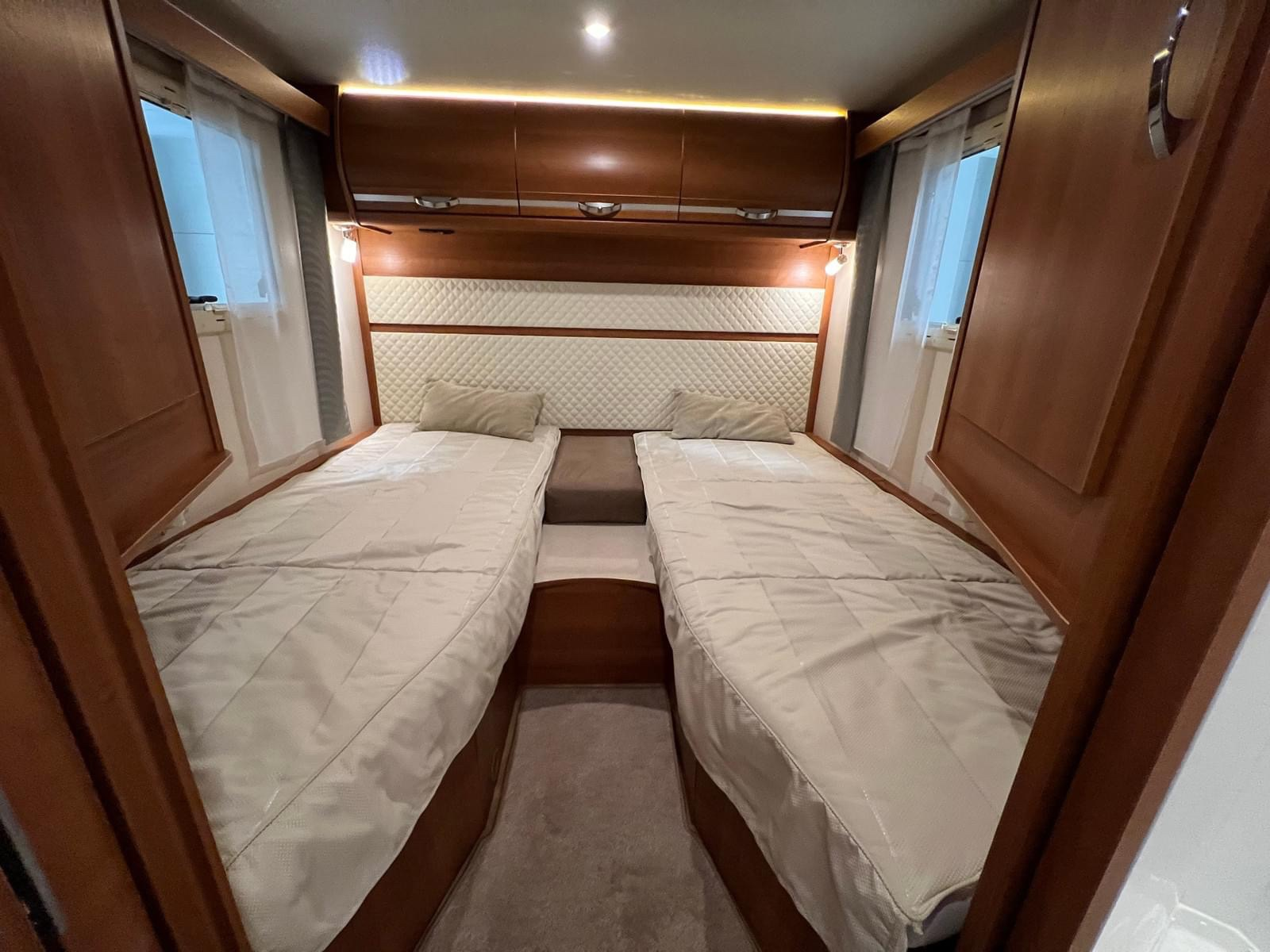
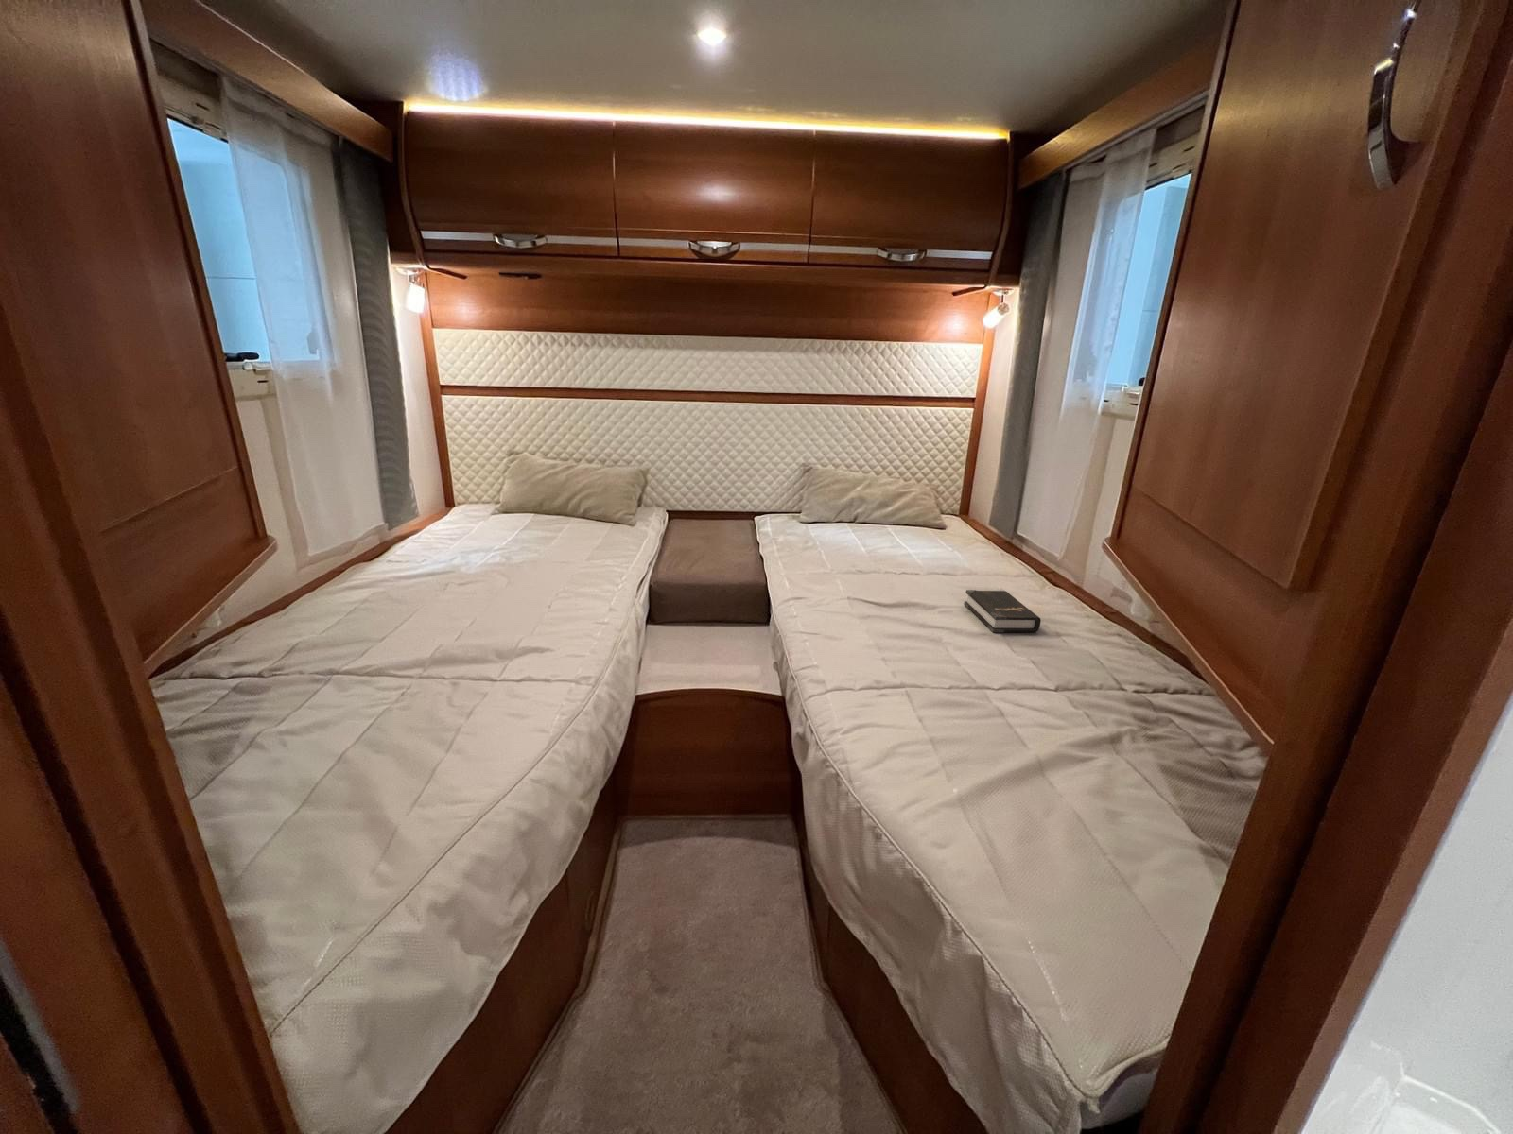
+ hardback book [963,588,1042,634]
